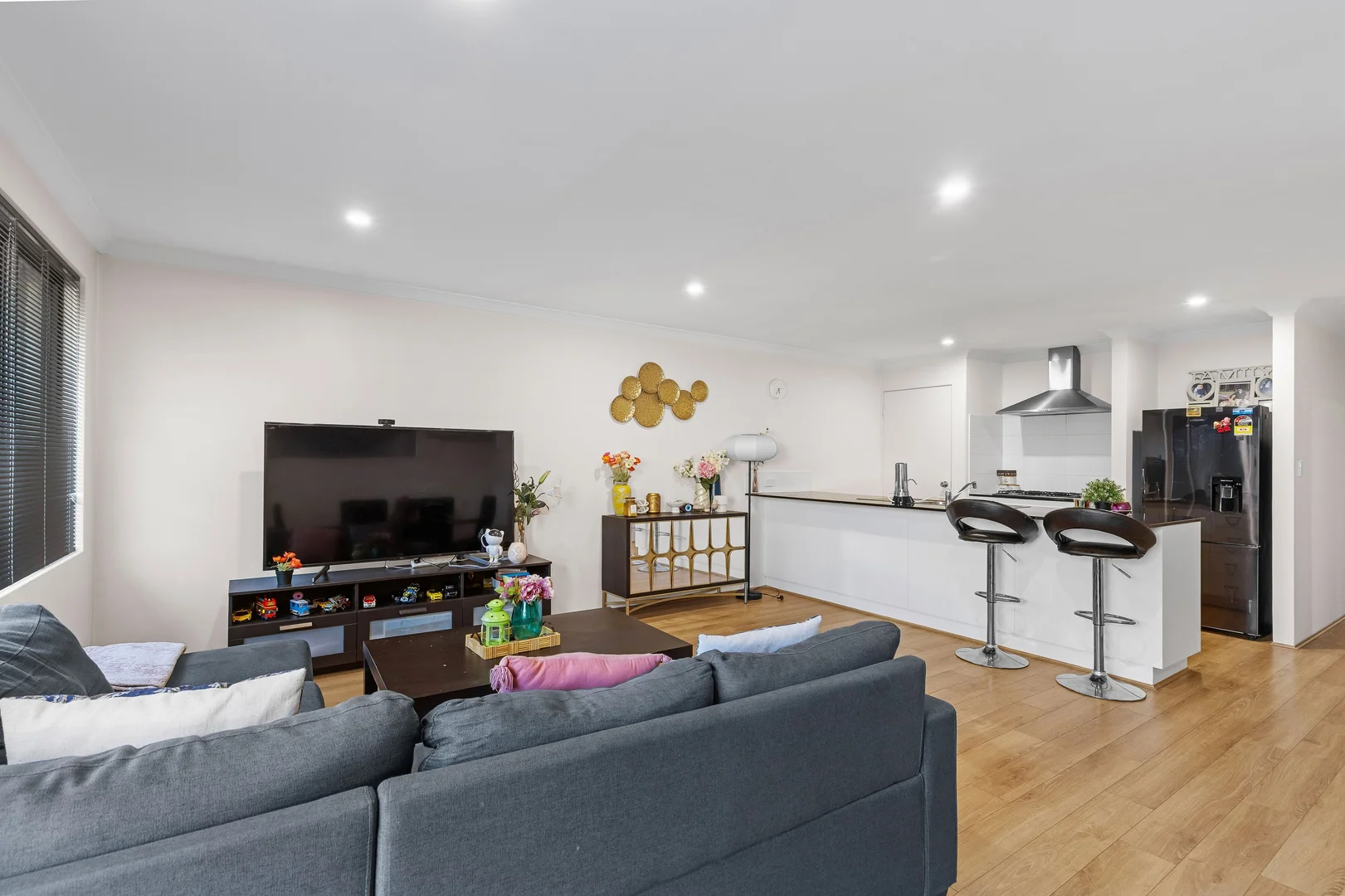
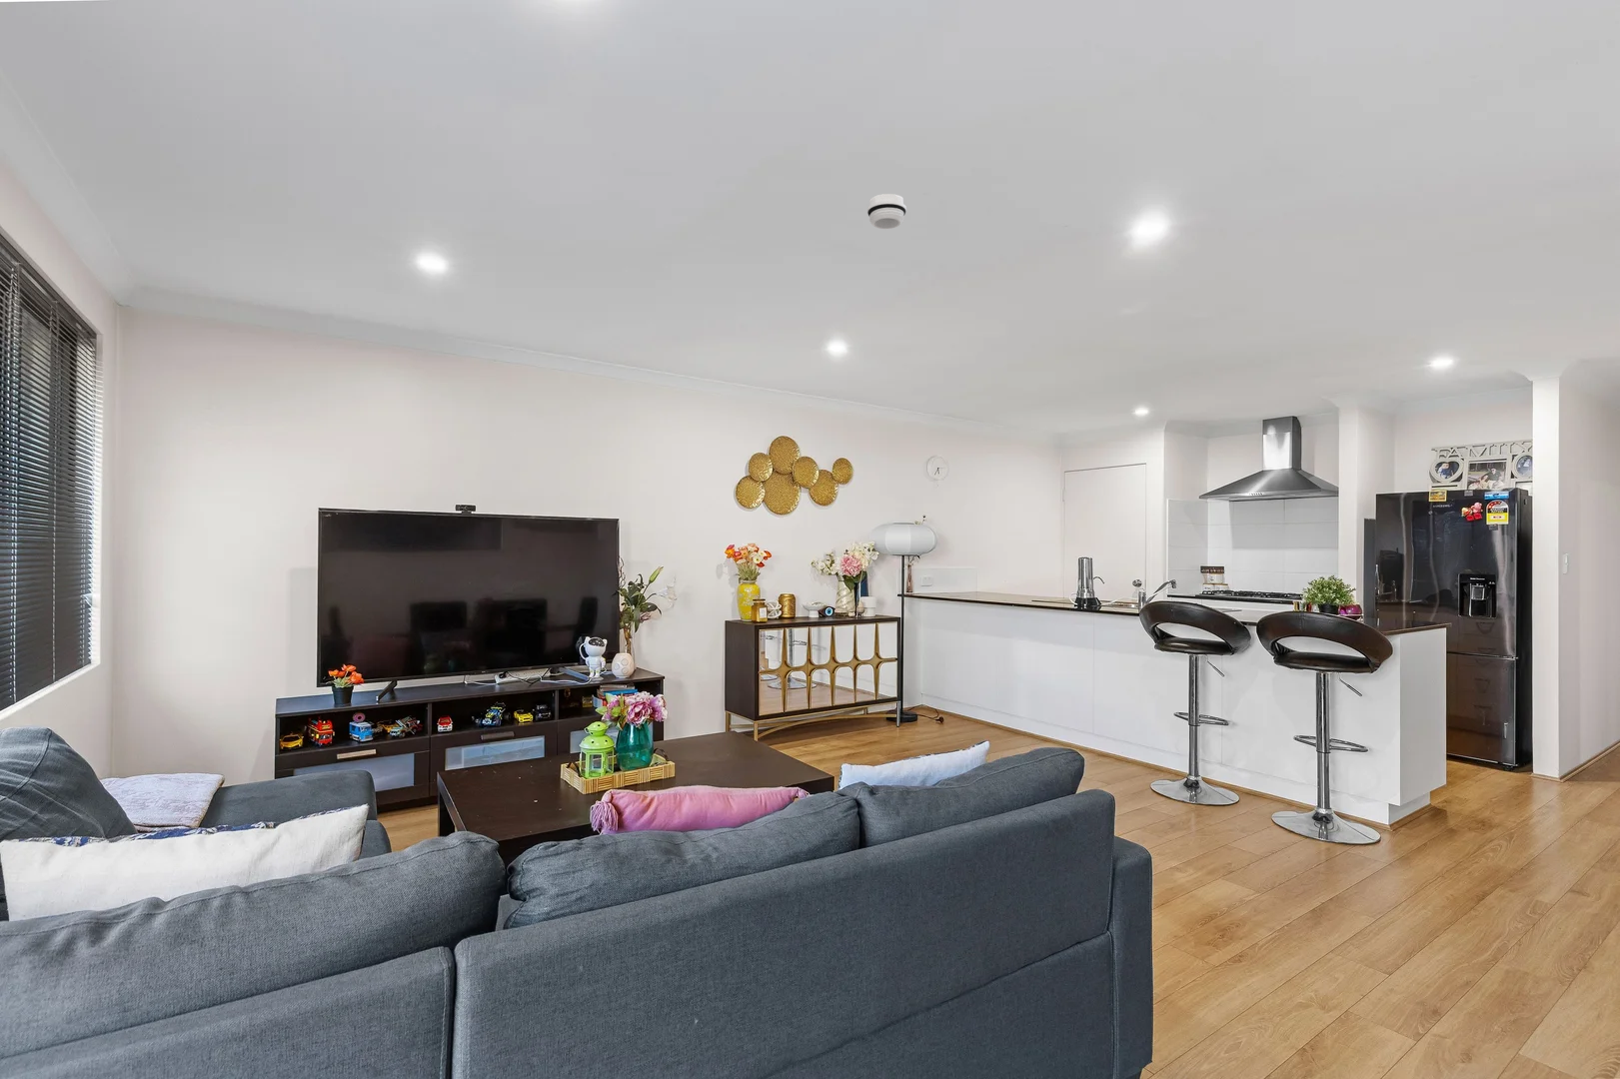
+ smoke detector [866,193,907,230]
